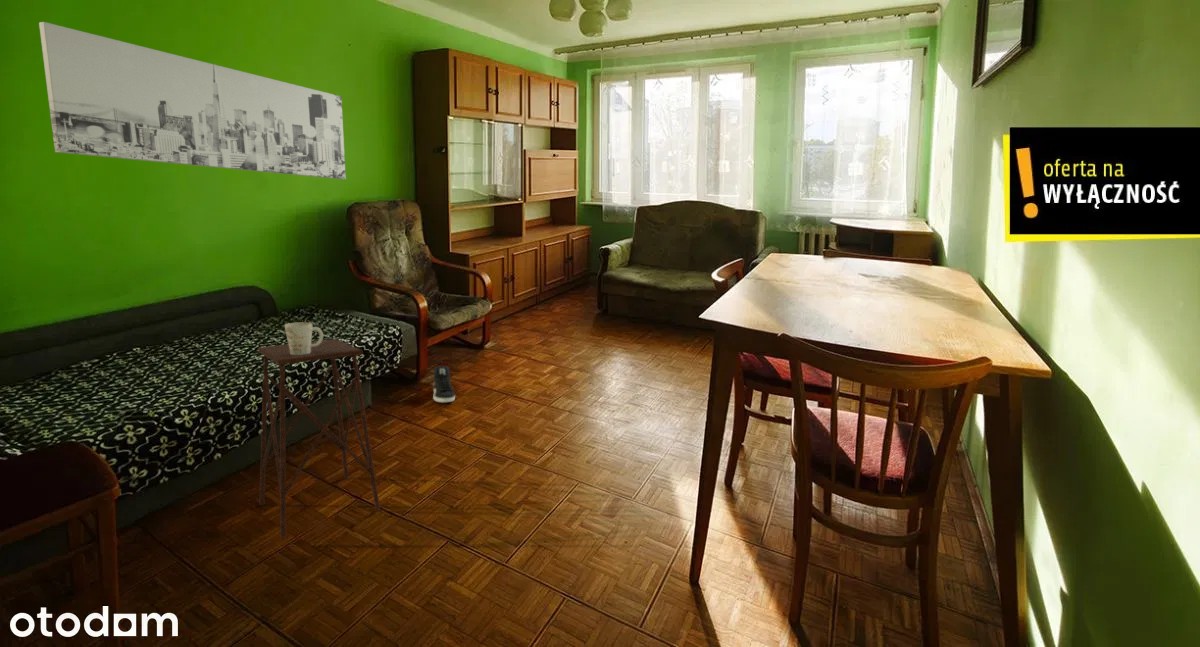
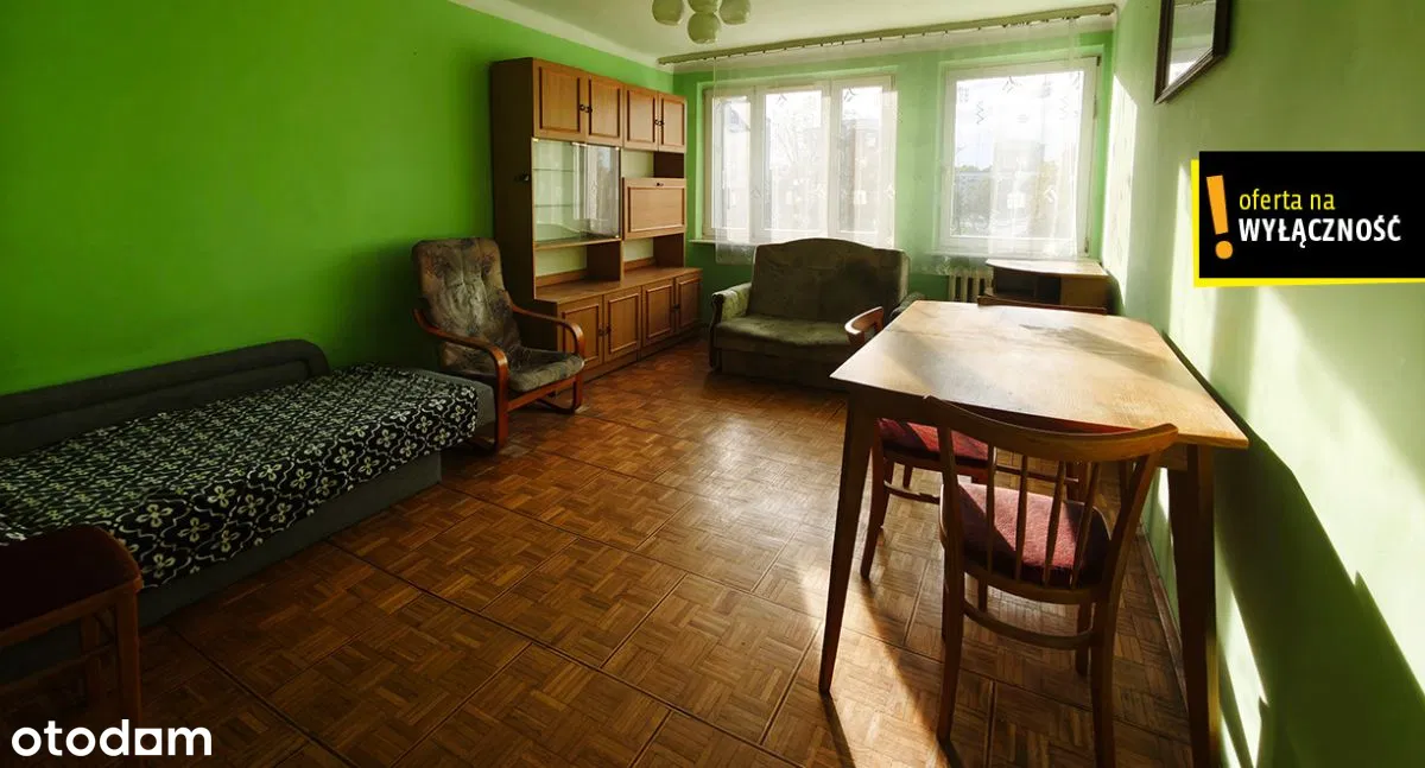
- wall art [38,21,347,180]
- mug [284,321,324,355]
- side table [257,338,381,541]
- sneaker [432,365,456,403]
